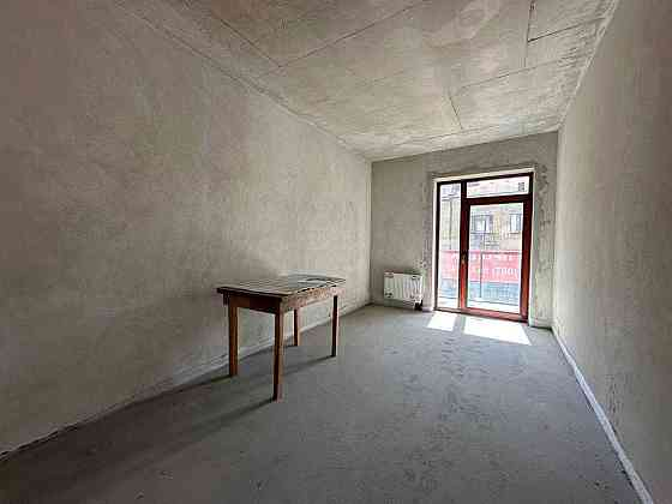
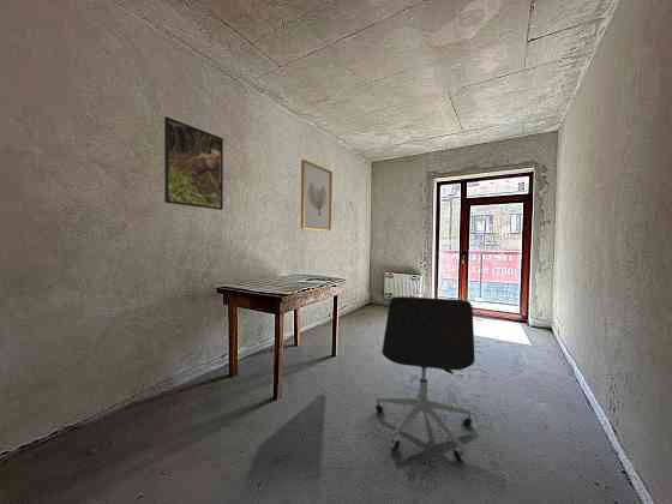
+ wall art [300,158,334,233]
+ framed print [163,115,224,211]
+ office chair [374,295,476,462]
